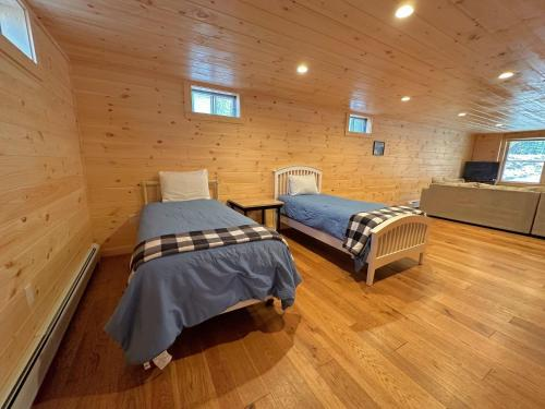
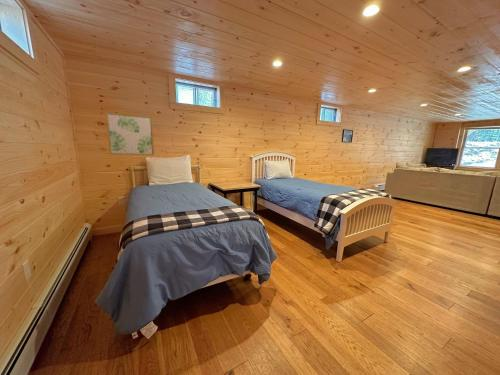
+ wall art [105,111,155,156]
